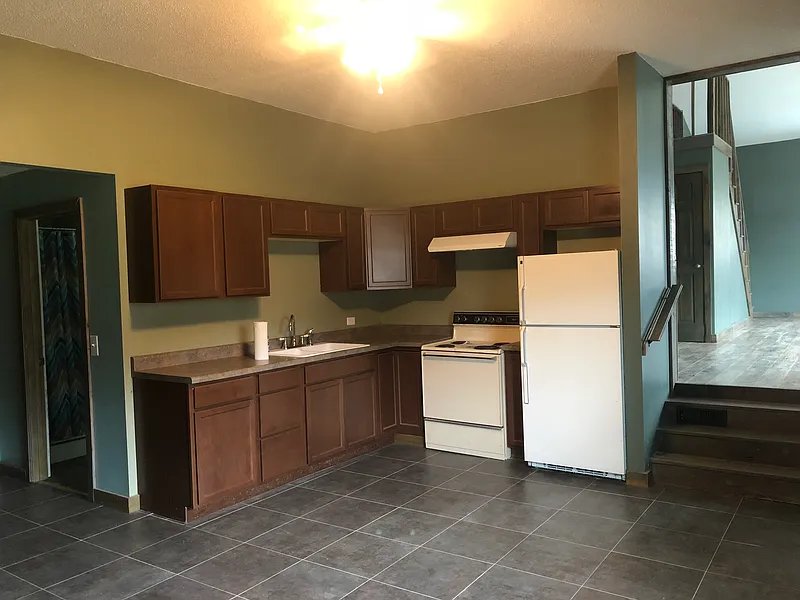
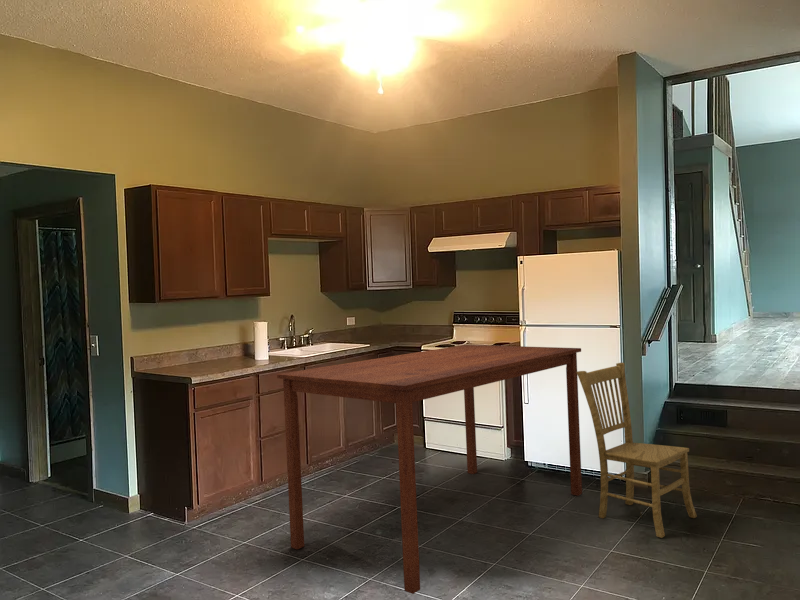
+ dining chair [576,362,698,539]
+ dining table [276,344,583,595]
